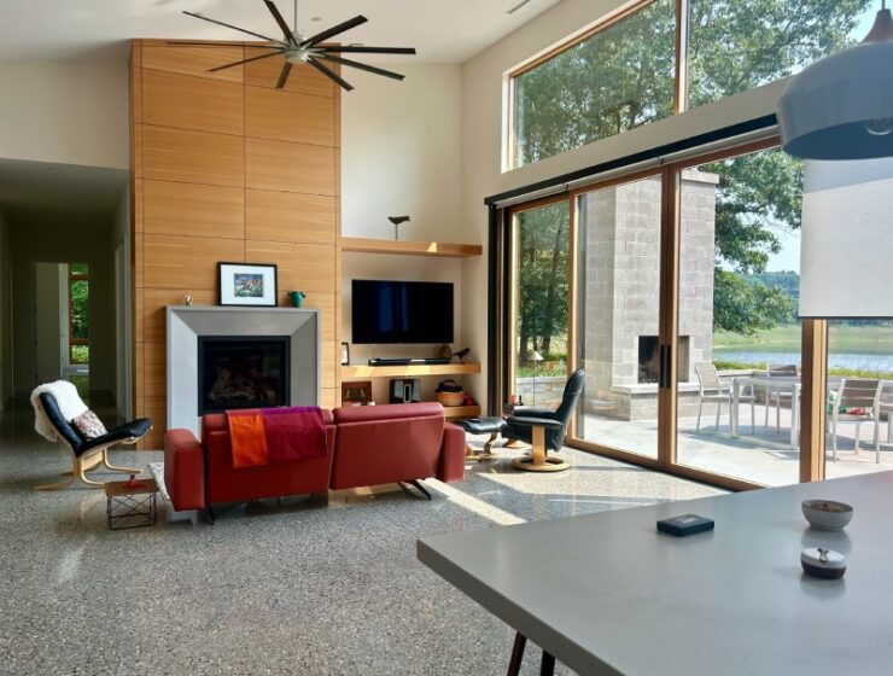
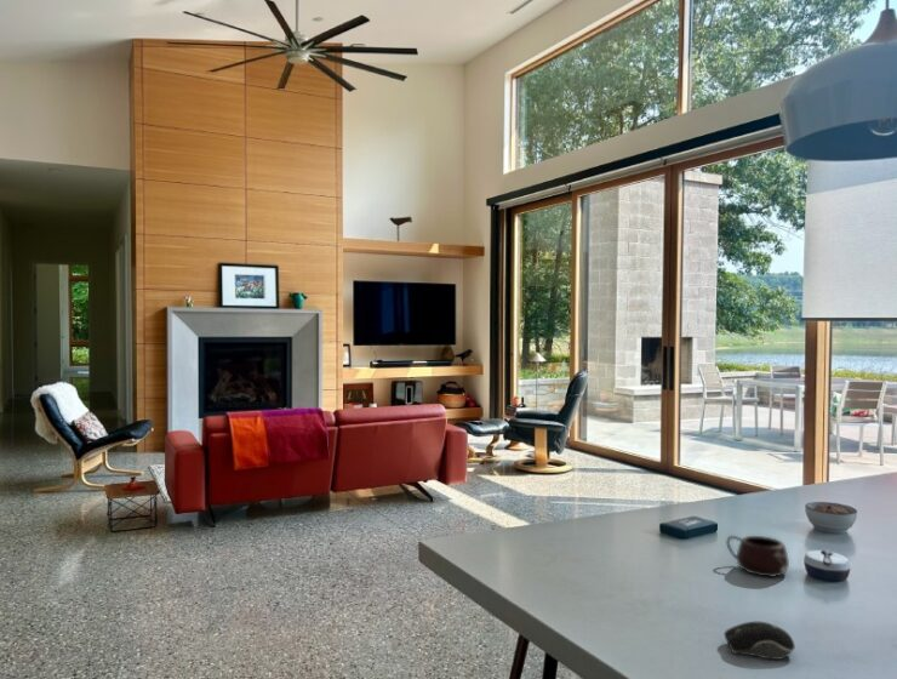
+ computer mouse [722,621,796,661]
+ mug [725,535,790,578]
